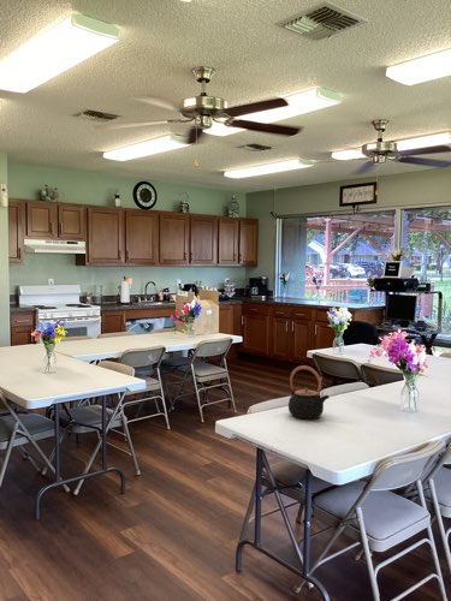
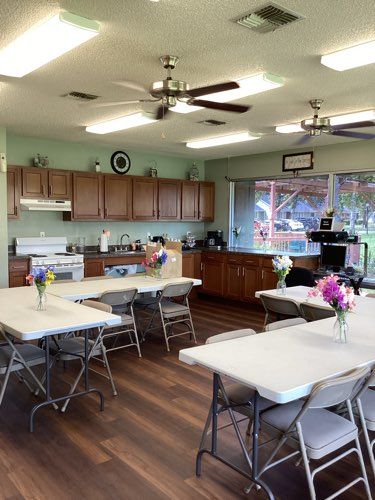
- teapot [287,364,331,421]
